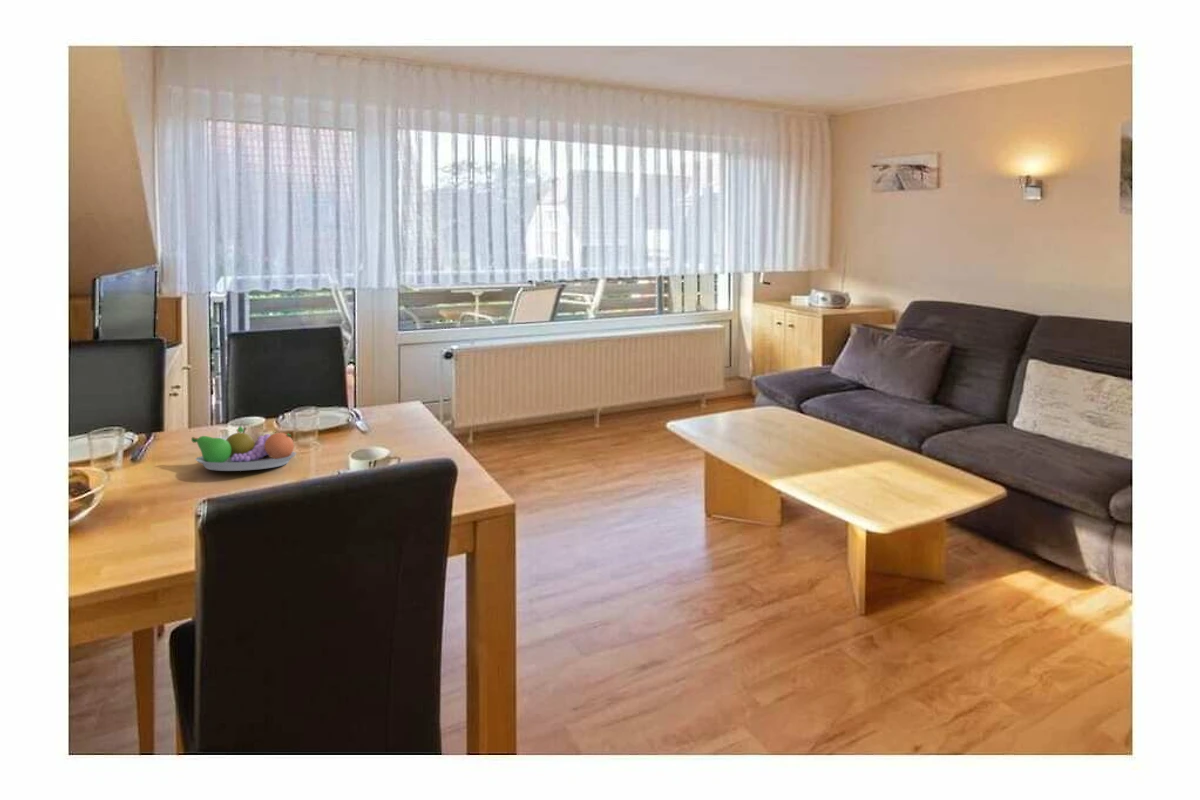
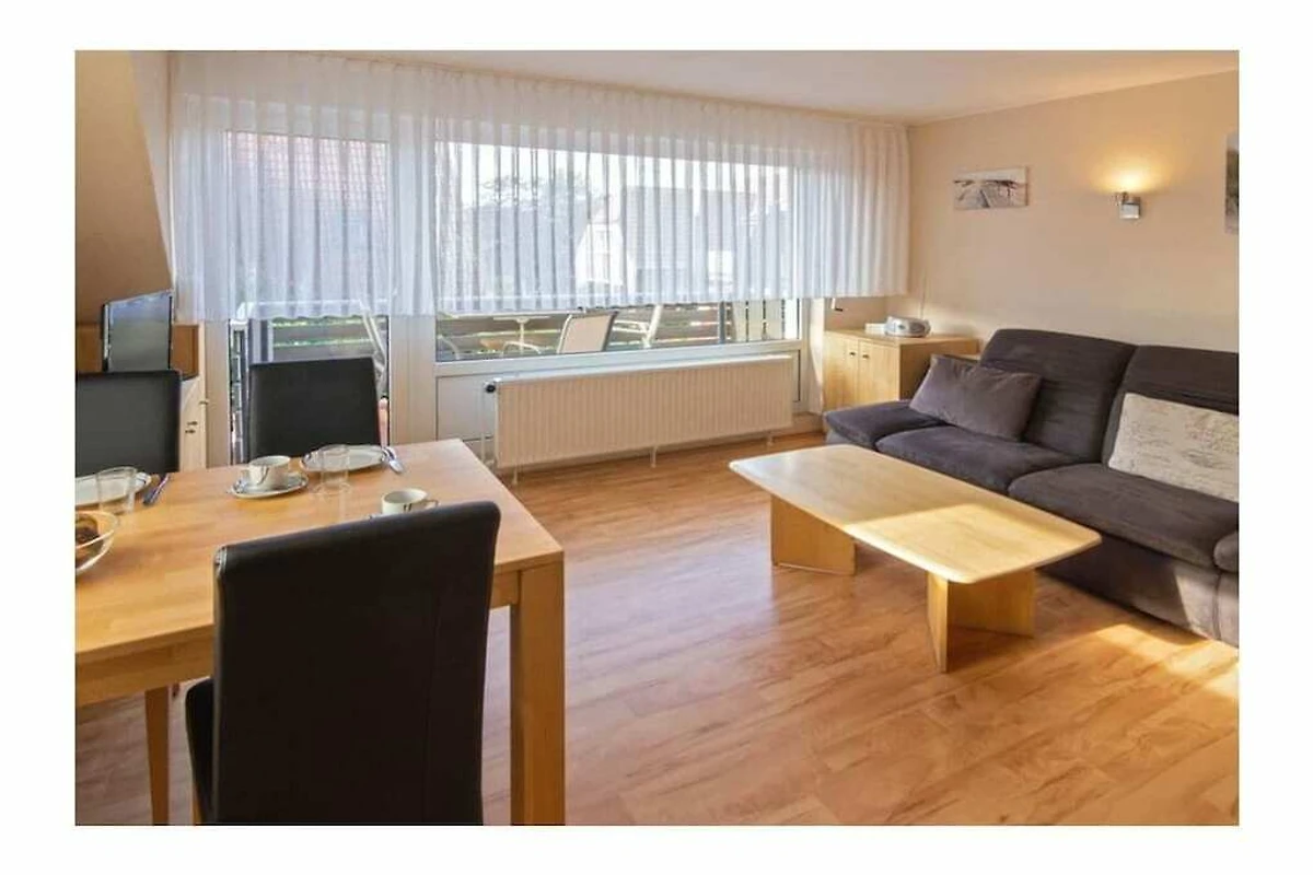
- fruit bowl [190,425,298,472]
